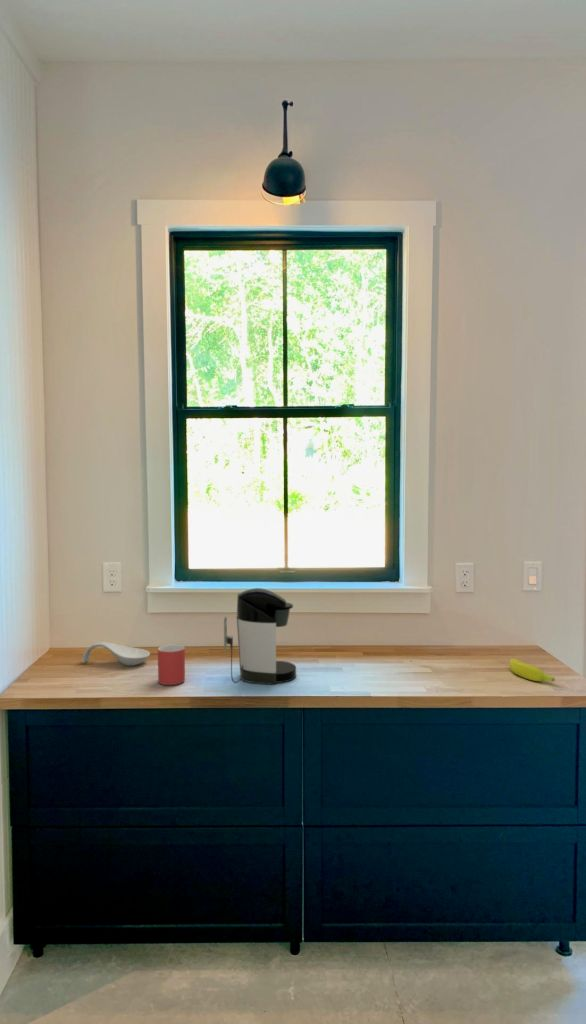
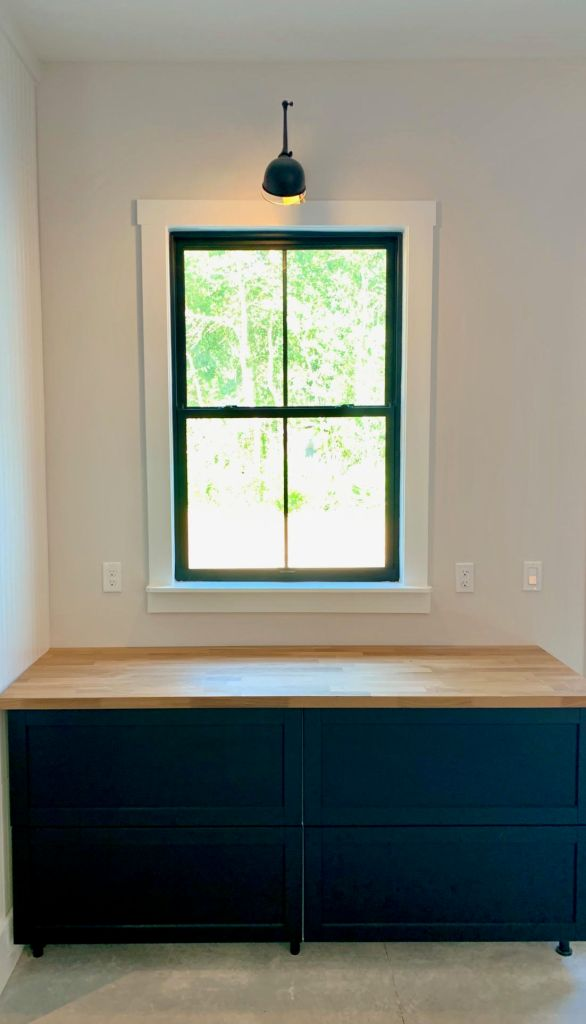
- mug [157,644,186,686]
- spoon rest [81,641,151,667]
- banana [509,658,556,682]
- coffee maker [223,587,297,685]
